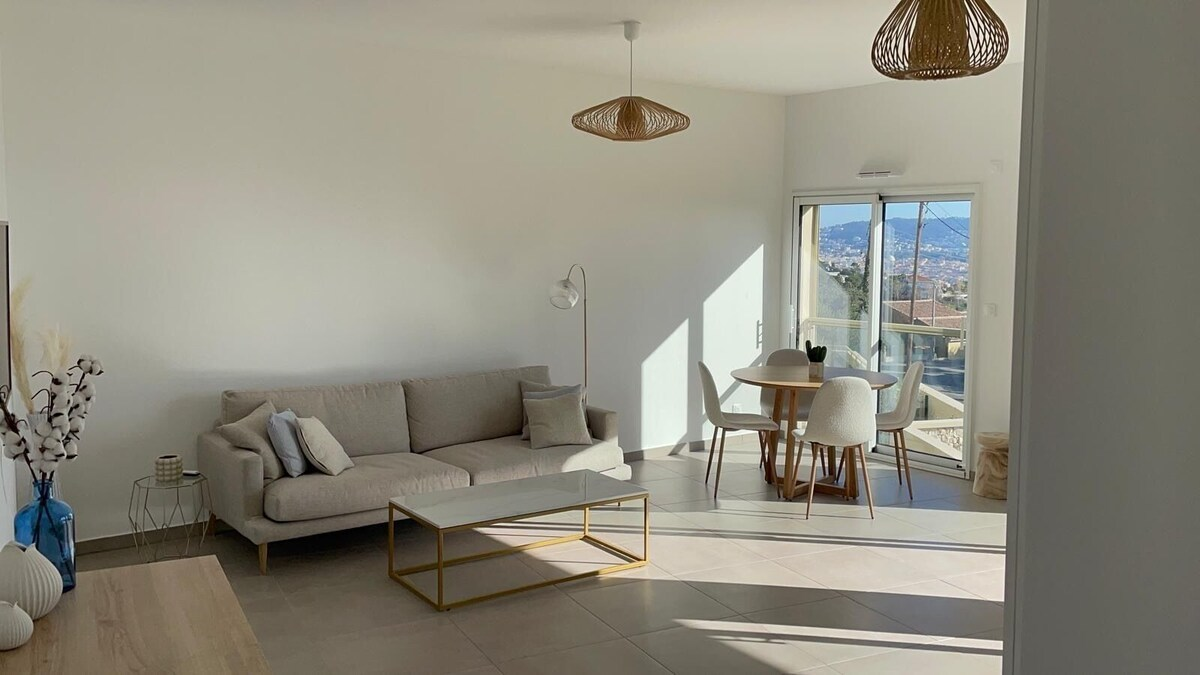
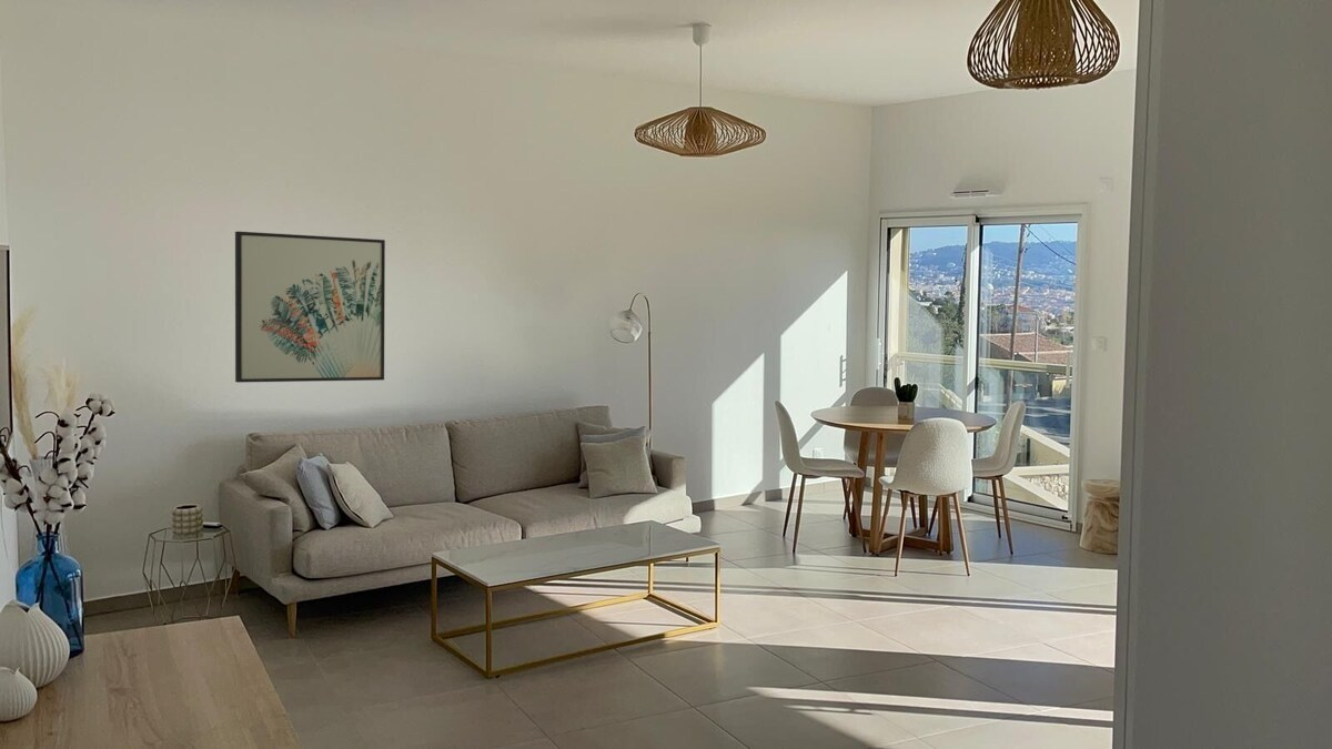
+ wall art [234,231,386,384]
